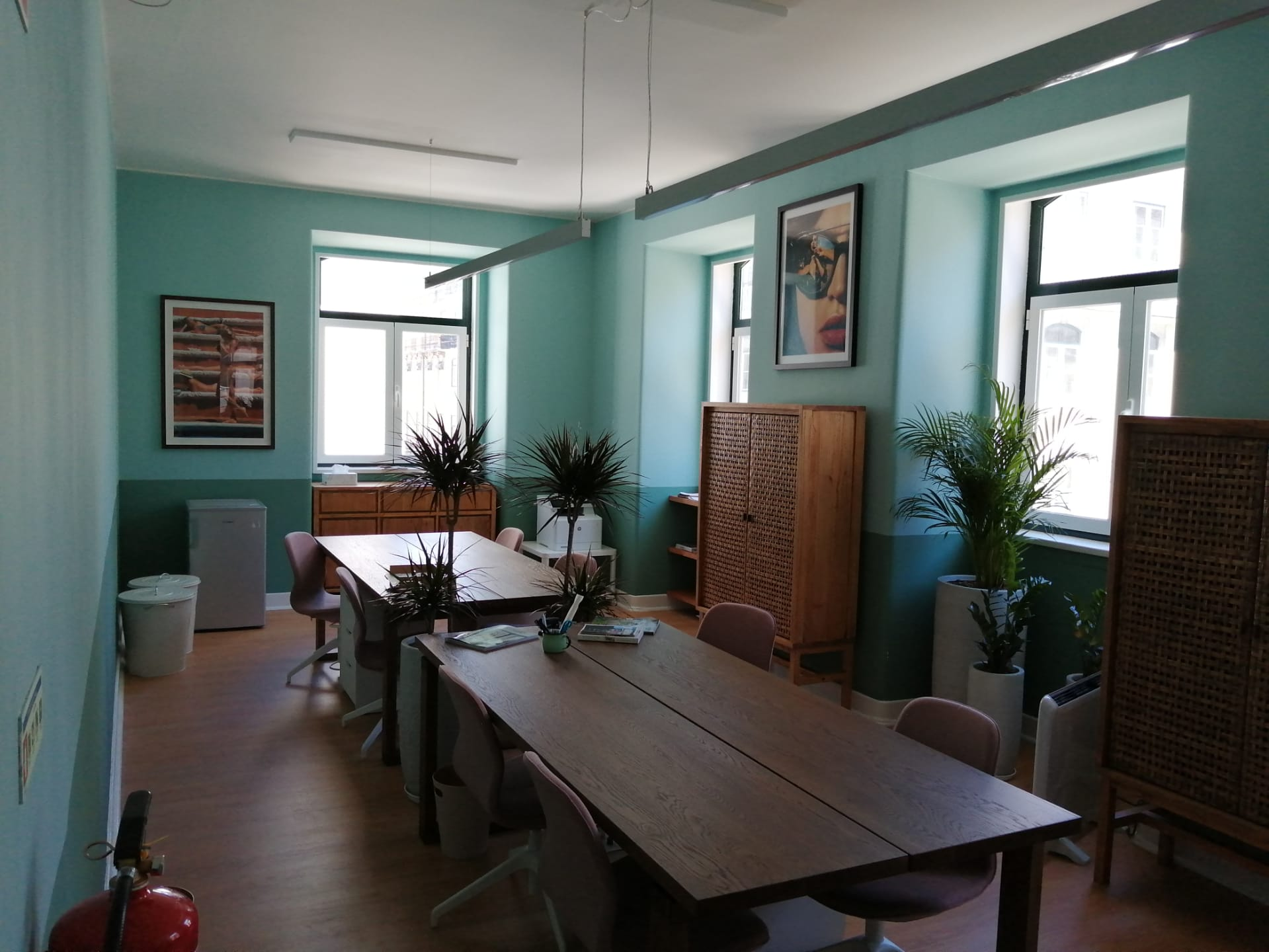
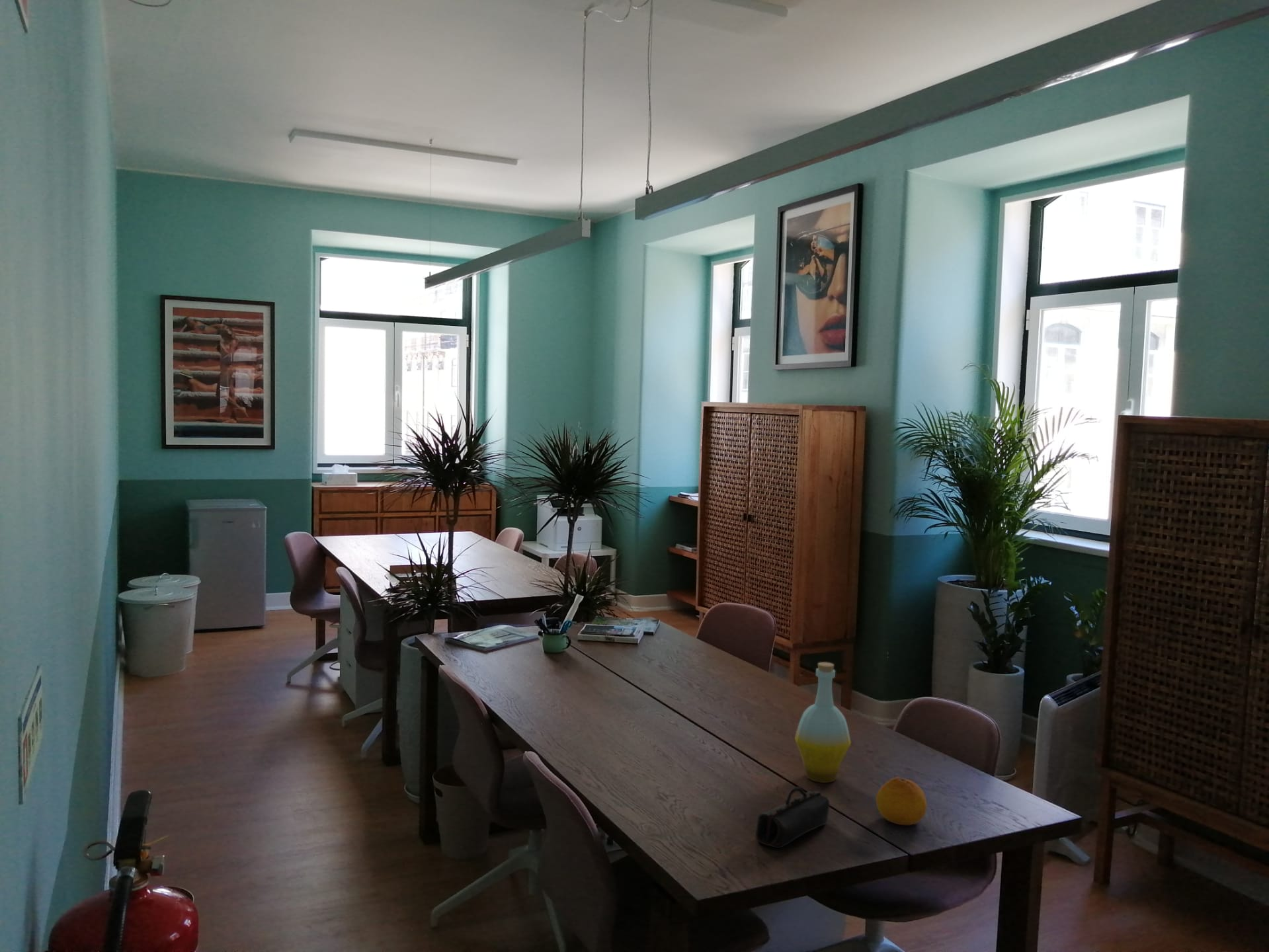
+ fruit [876,777,928,826]
+ pencil case [755,786,830,849]
+ bottle [794,662,852,783]
